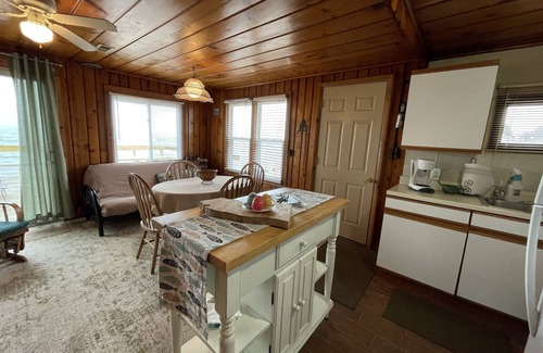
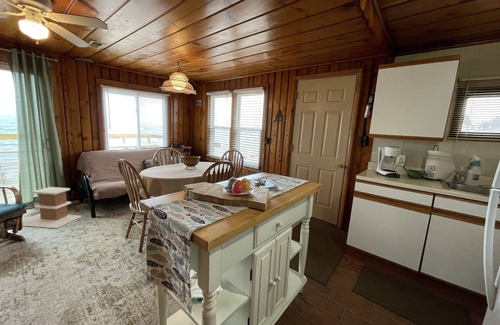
+ side table [22,186,82,229]
